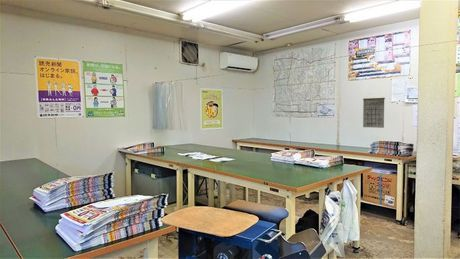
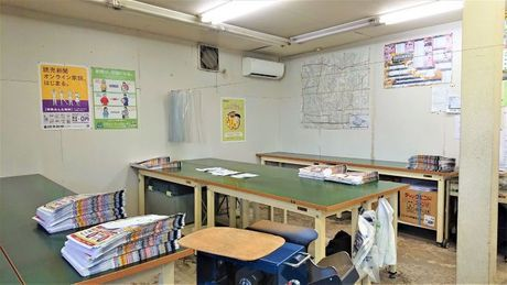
- calendar [362,93,386,129]
